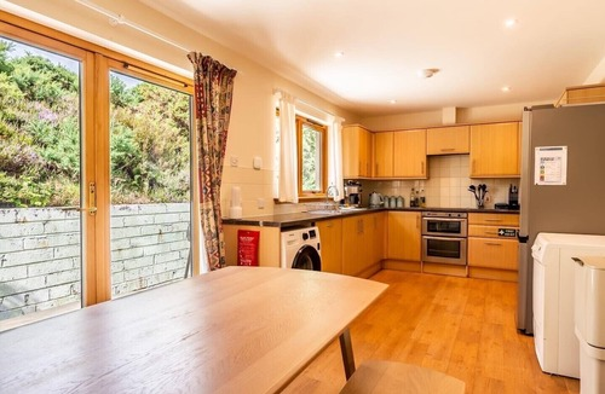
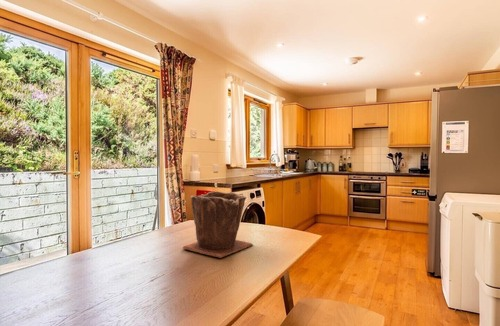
+ plant pot [182,190,254,259]
